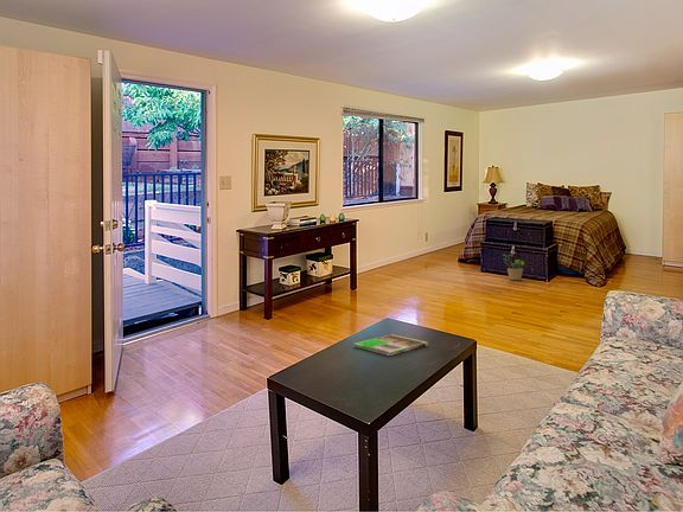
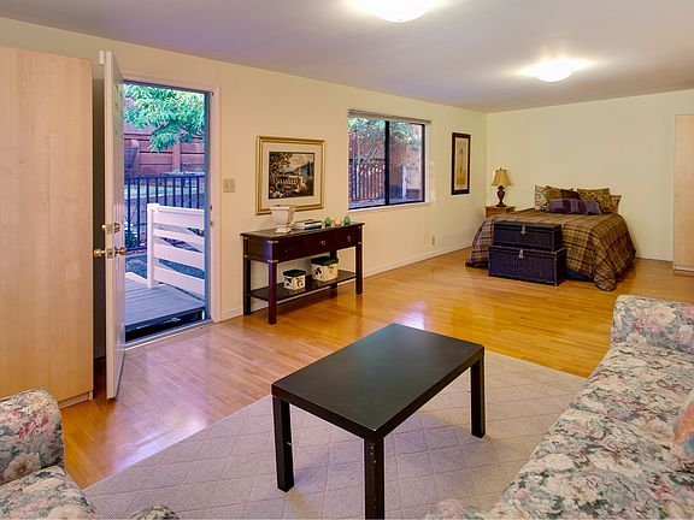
- magazine [352,333,428,357]
- potted plant [502,252,525,281]
